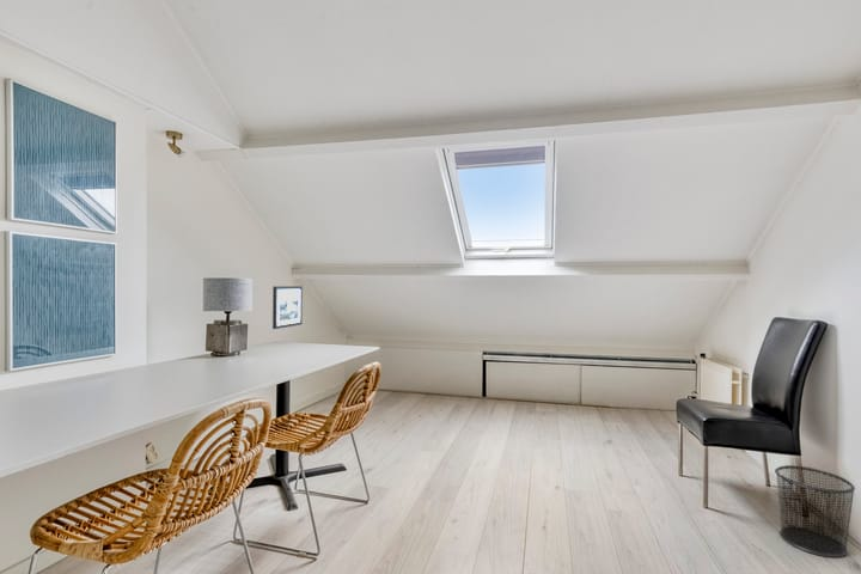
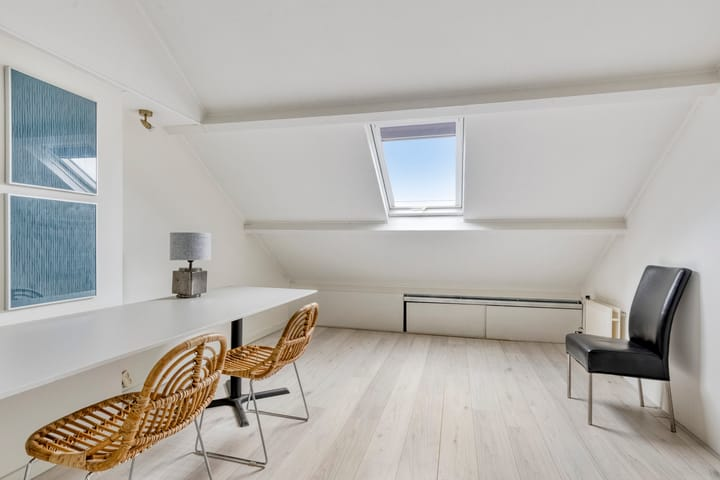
- picture frame [271,285,304,330]
- waste bin [774,464,856,558]
